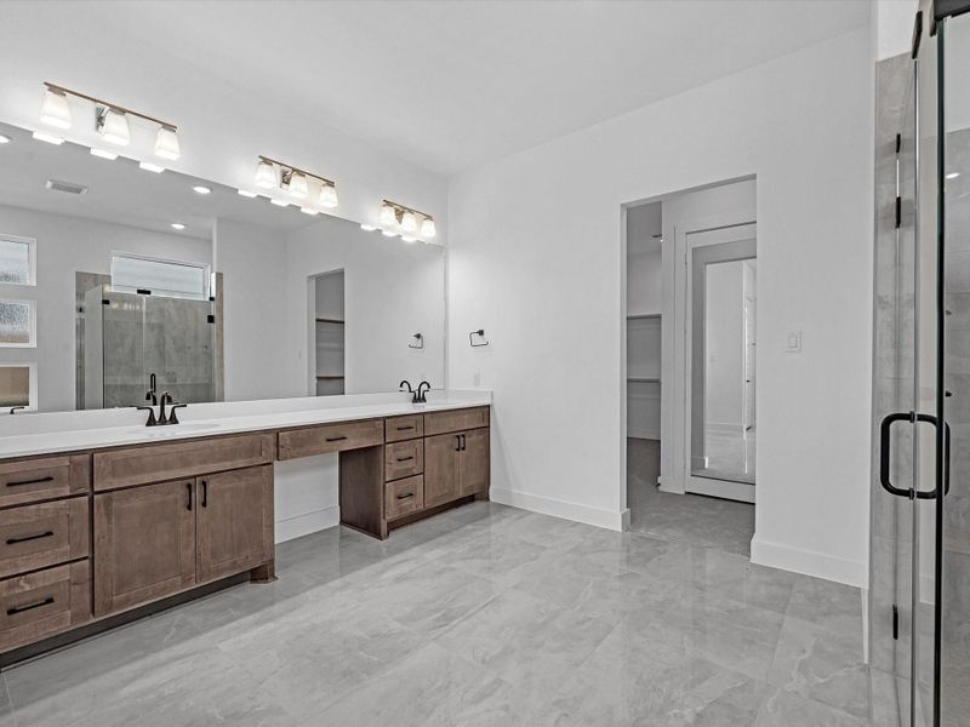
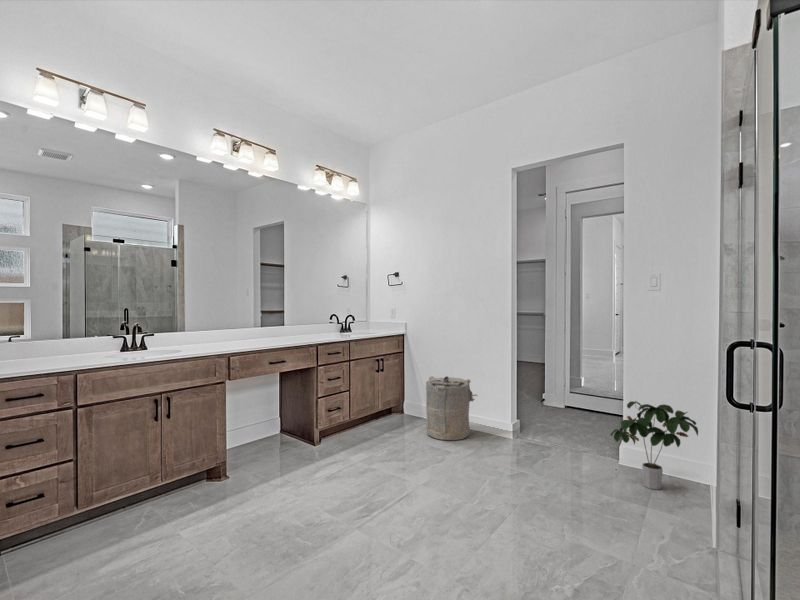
+ laundry hamper [425,375,479,441]
+ potted plant [610,400,699,491]
